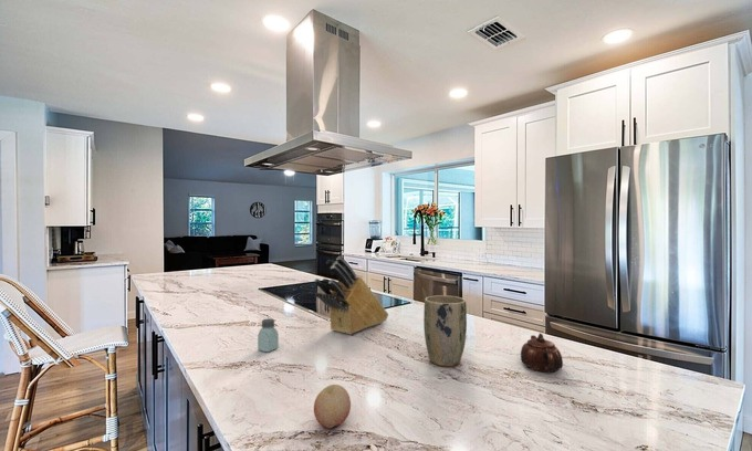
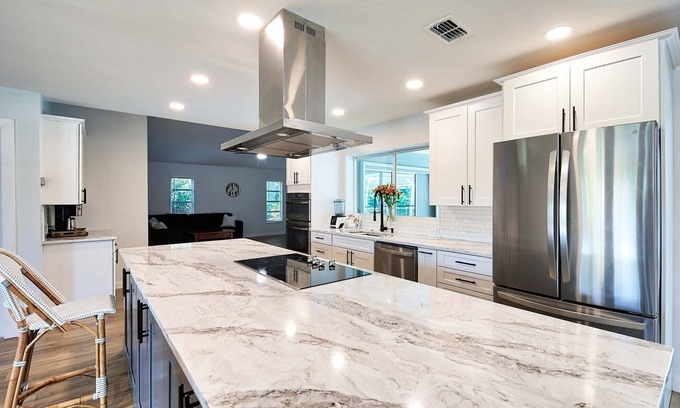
- fruit [313,384,352,429]
- knife block [313,255,389,336]
- plant pot [422,294,468,368]
- saltshaker [257,317,280,353]
- teapot [520,332,564,374]
